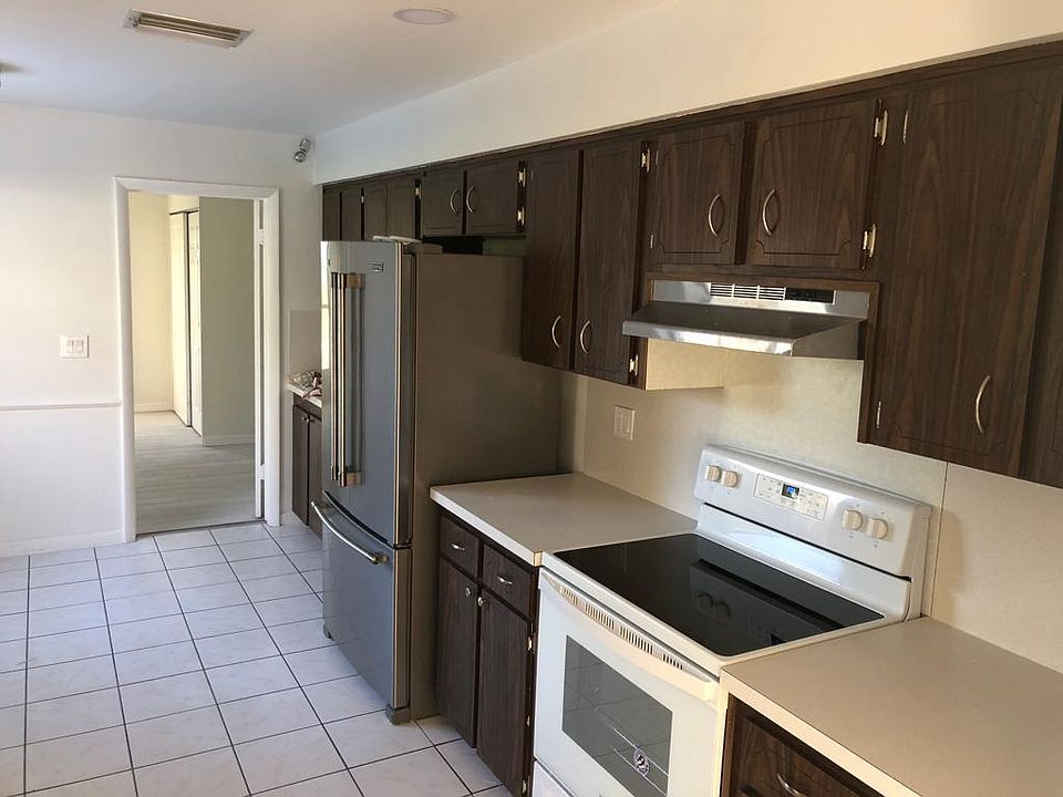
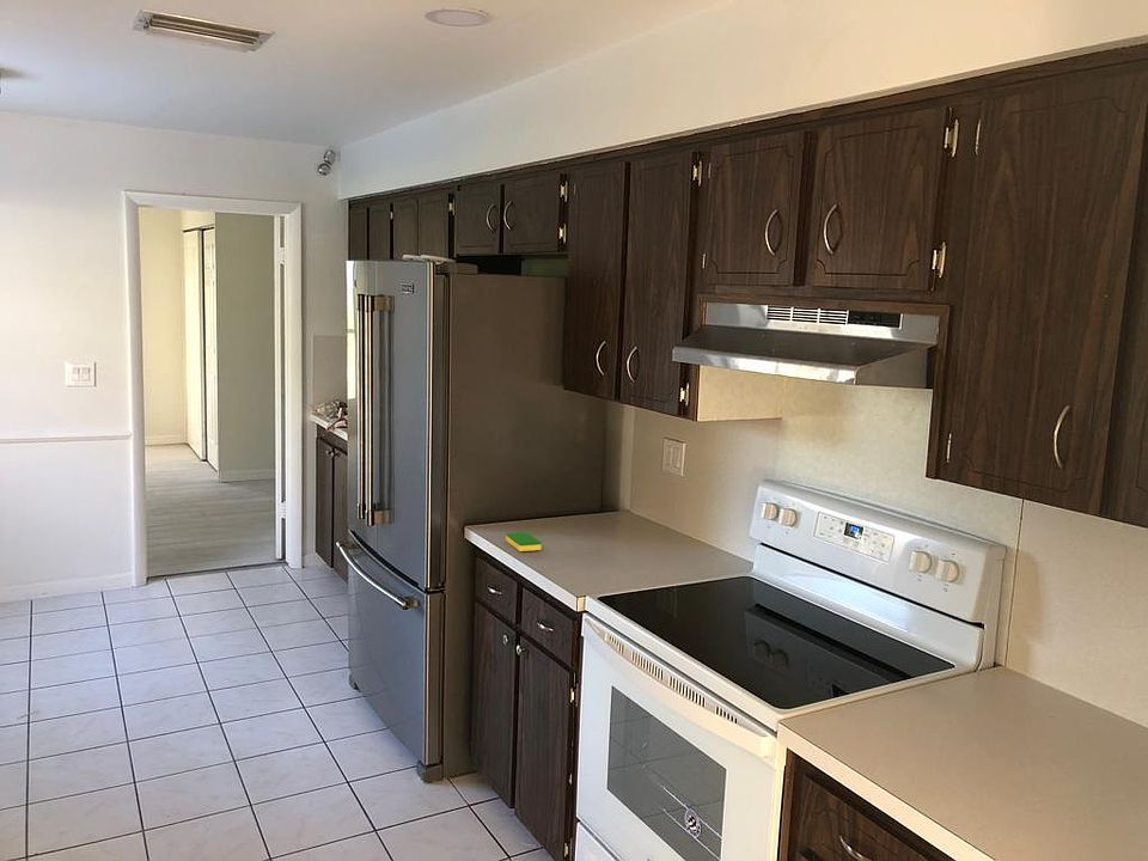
+ dish sponge [505,531,543,552]
